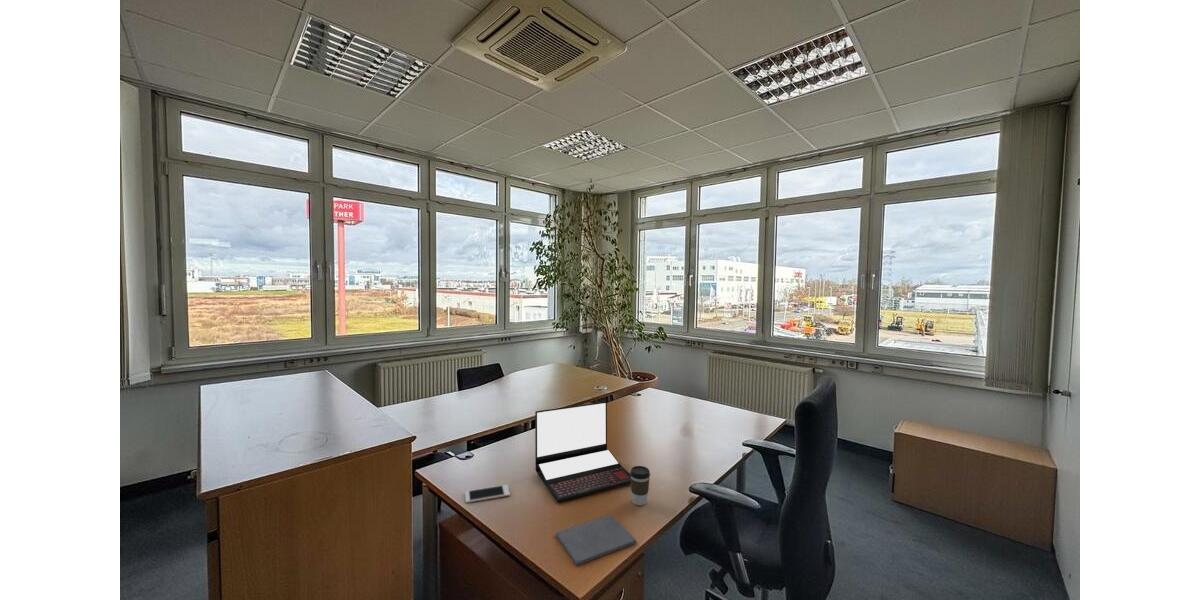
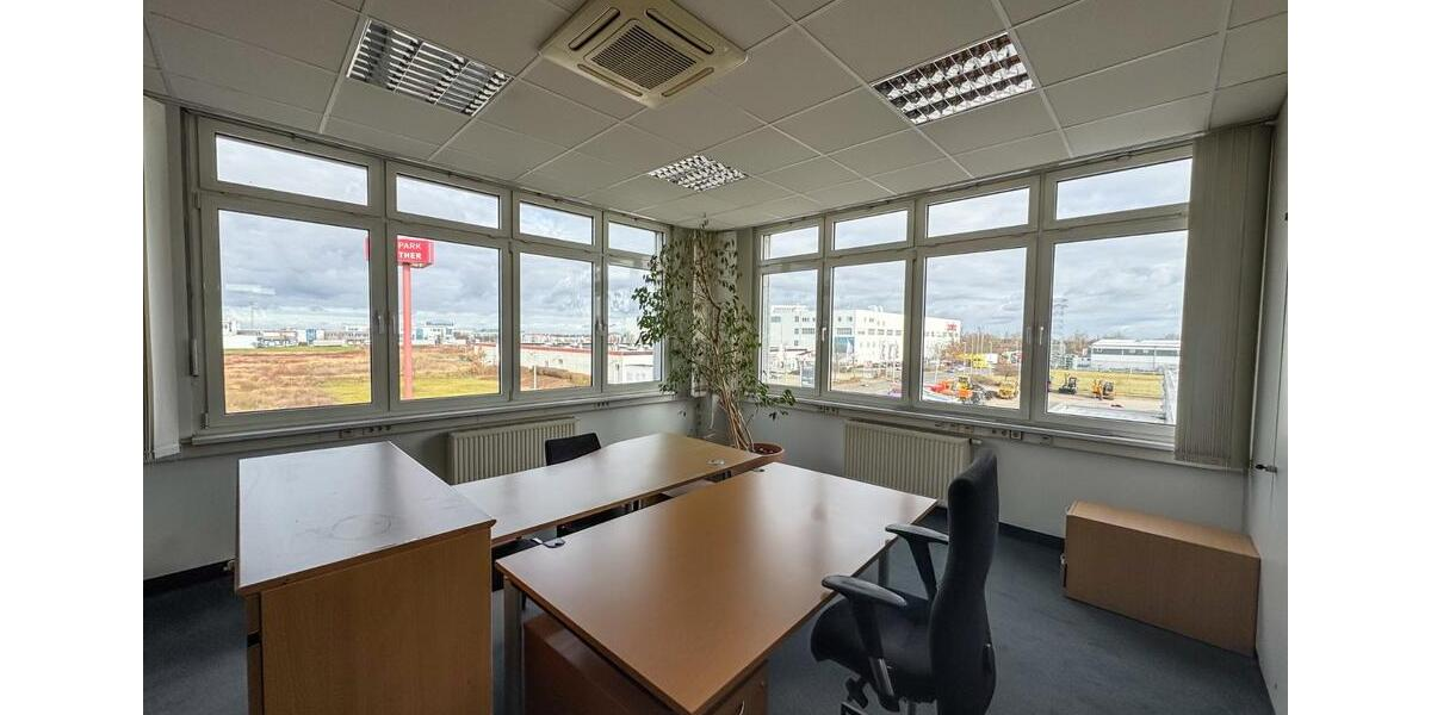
- cell phone [464,484,511,504]
- notepad [555,513,638,566]
- coffee cup [629,465,651,506]
- laptop [534,401,631,503]
